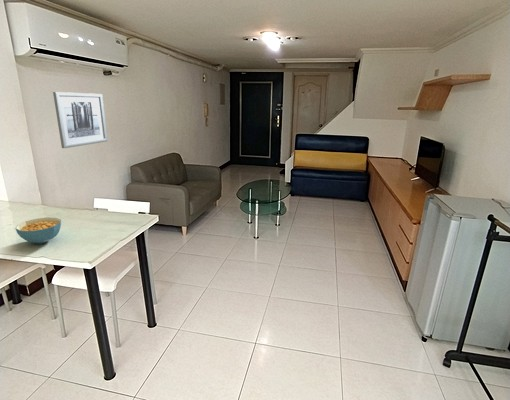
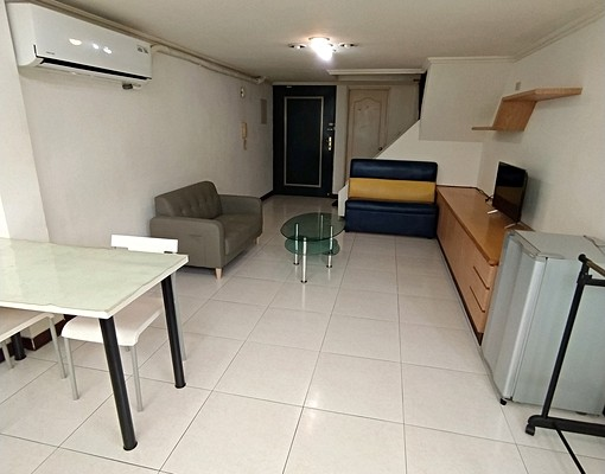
- wall art [52,91,109,149]
- cereal bowl [14,216,62,244]
